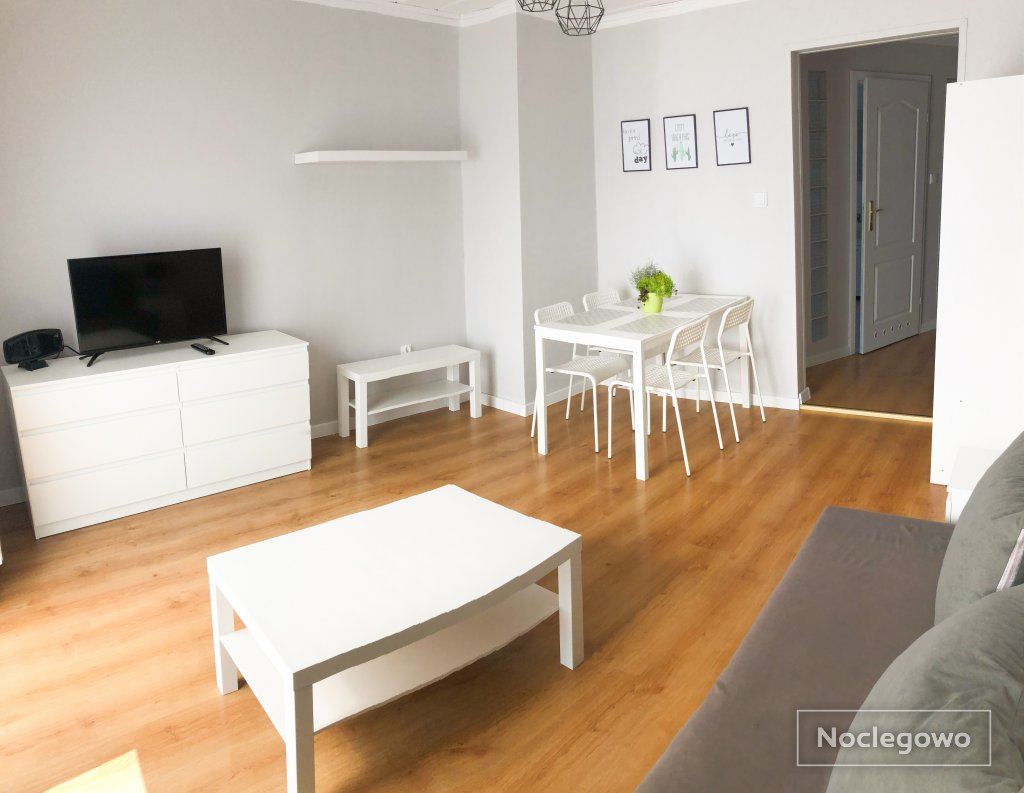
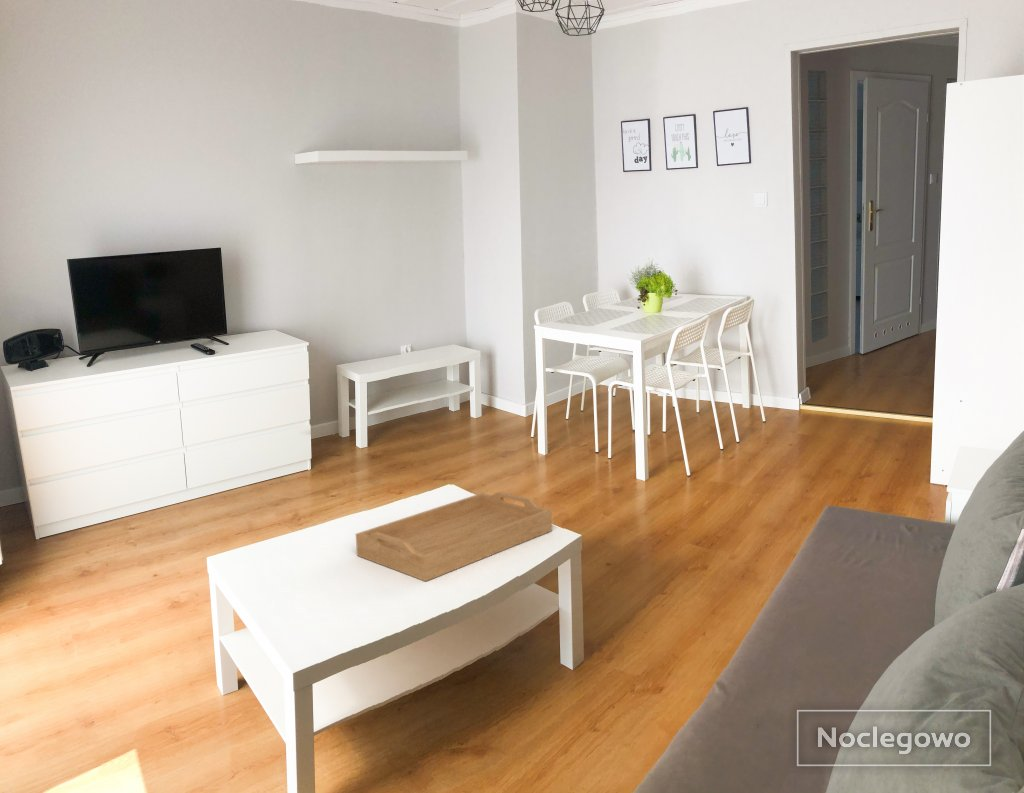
+ serving tray [355,491,553,582]
